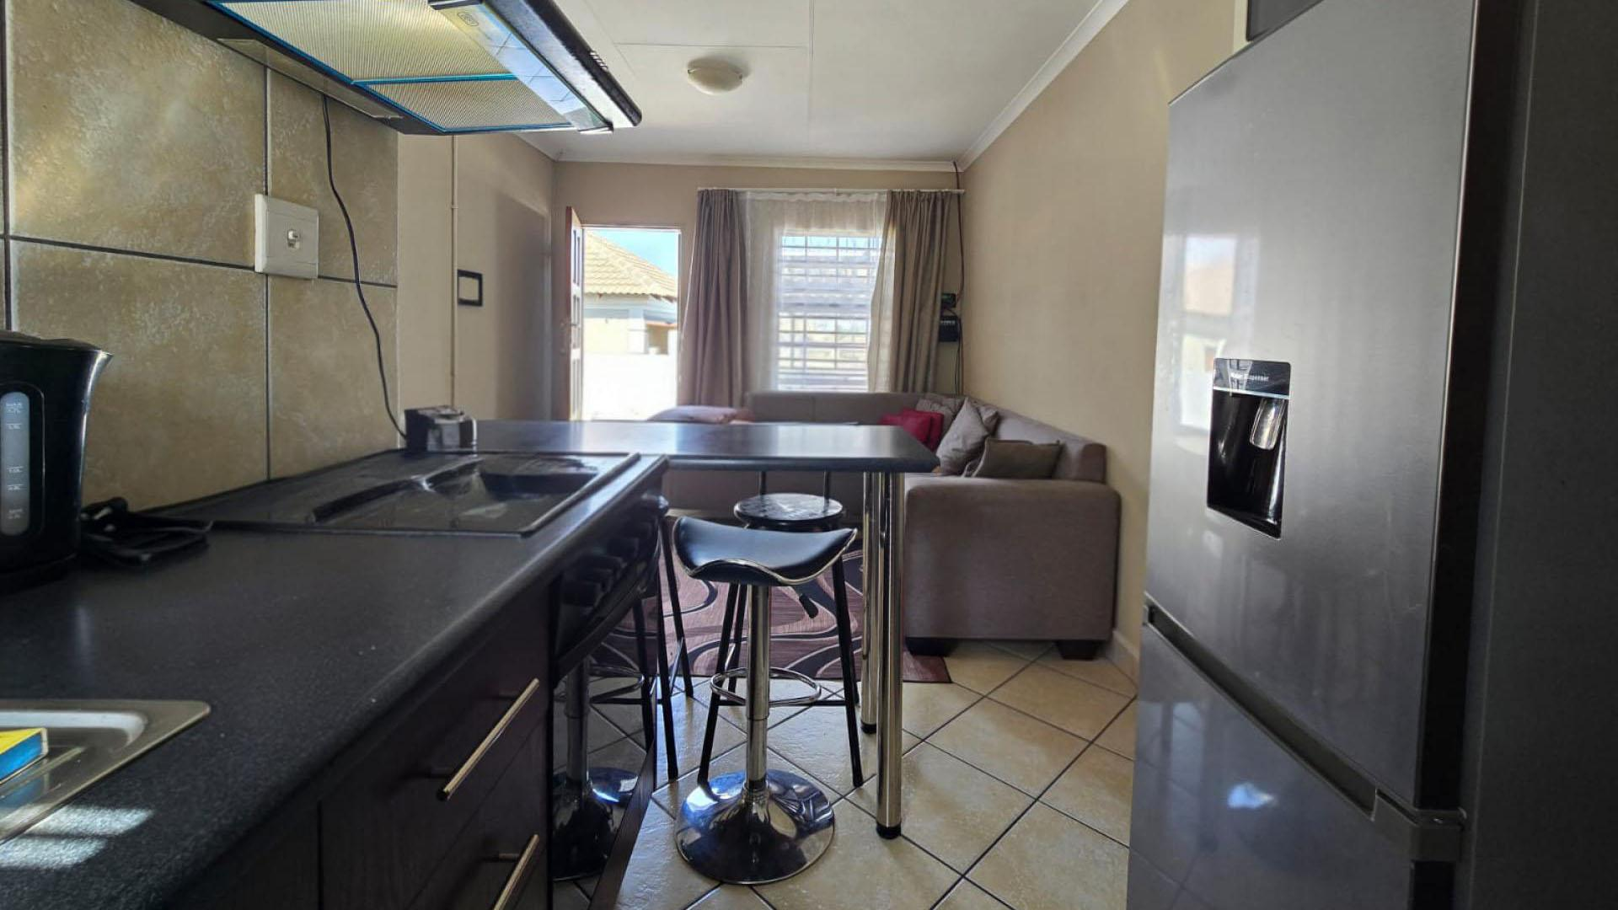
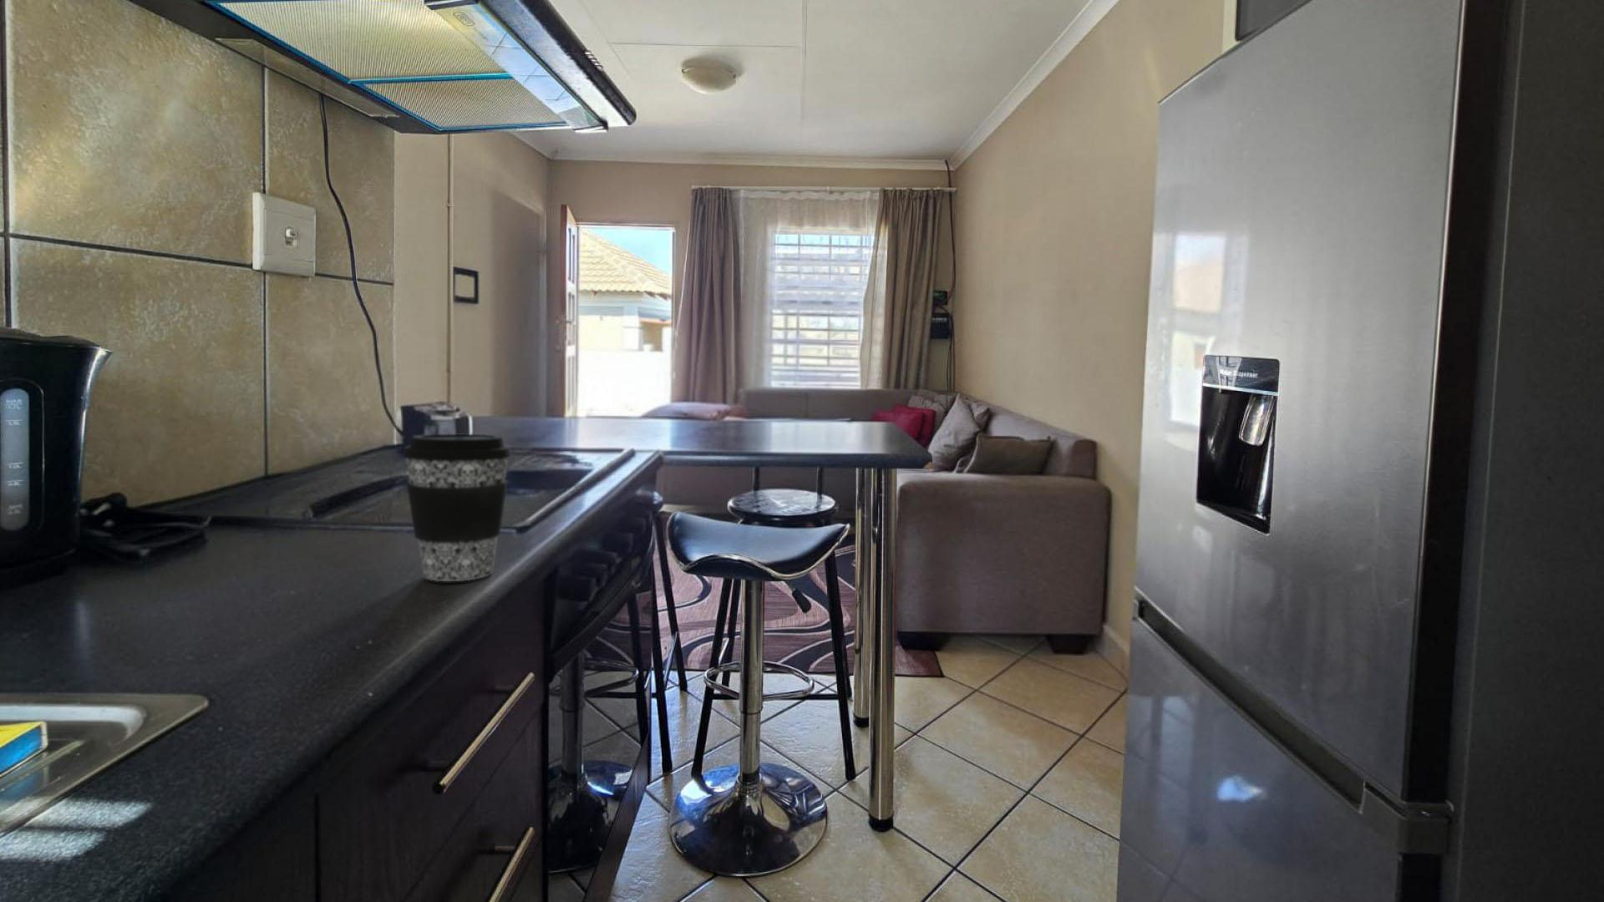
+ coffee cup [402,434,512,583]
